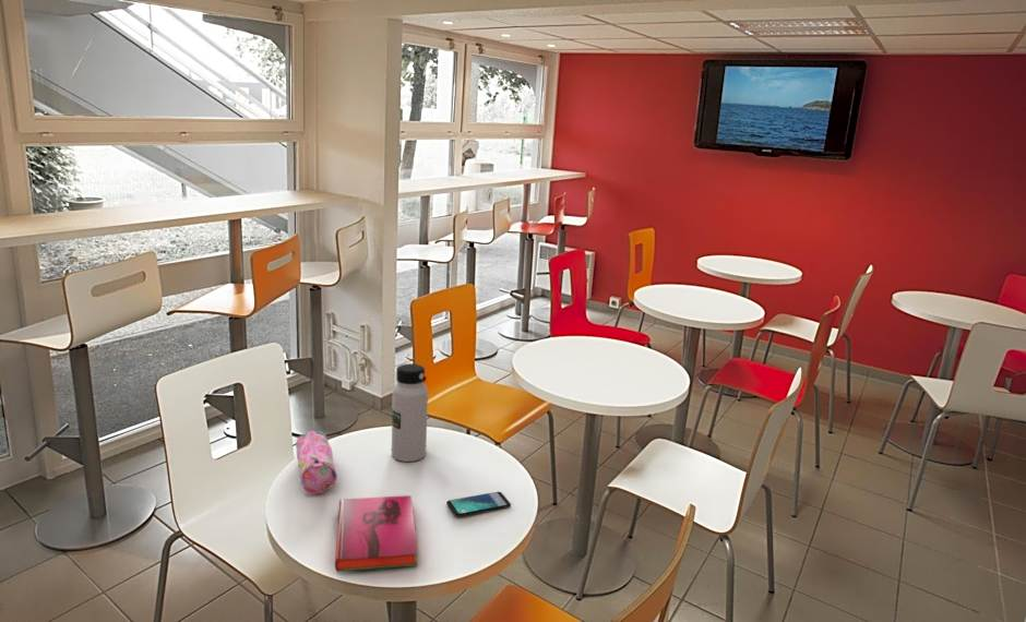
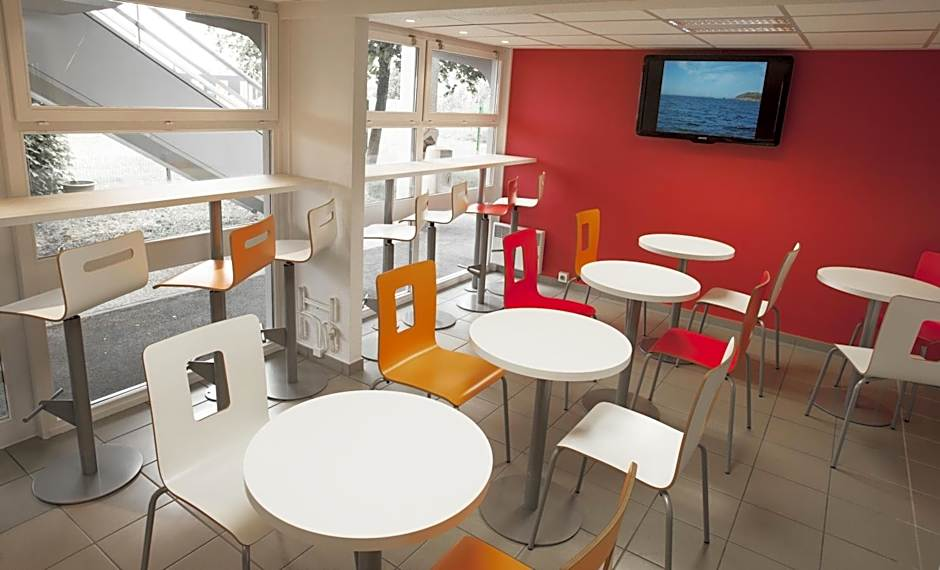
- water bottle [391,362,429,463]
- hardback book [334,494,419,573]
- pencil case [295,430,338,495]
- smartphone [445,491,512,517]
